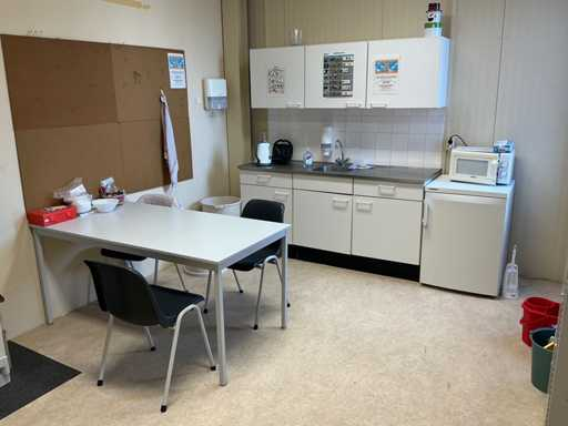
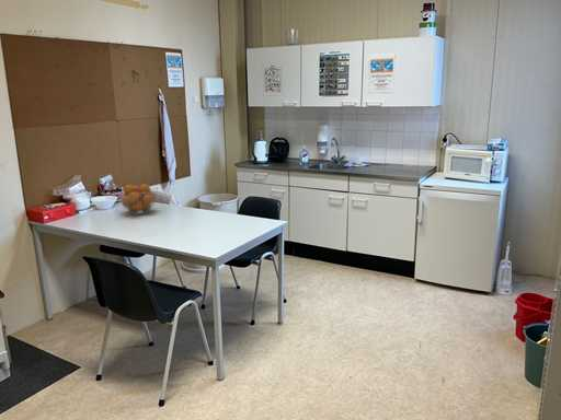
+ fruit basket [116,183,159,215]
